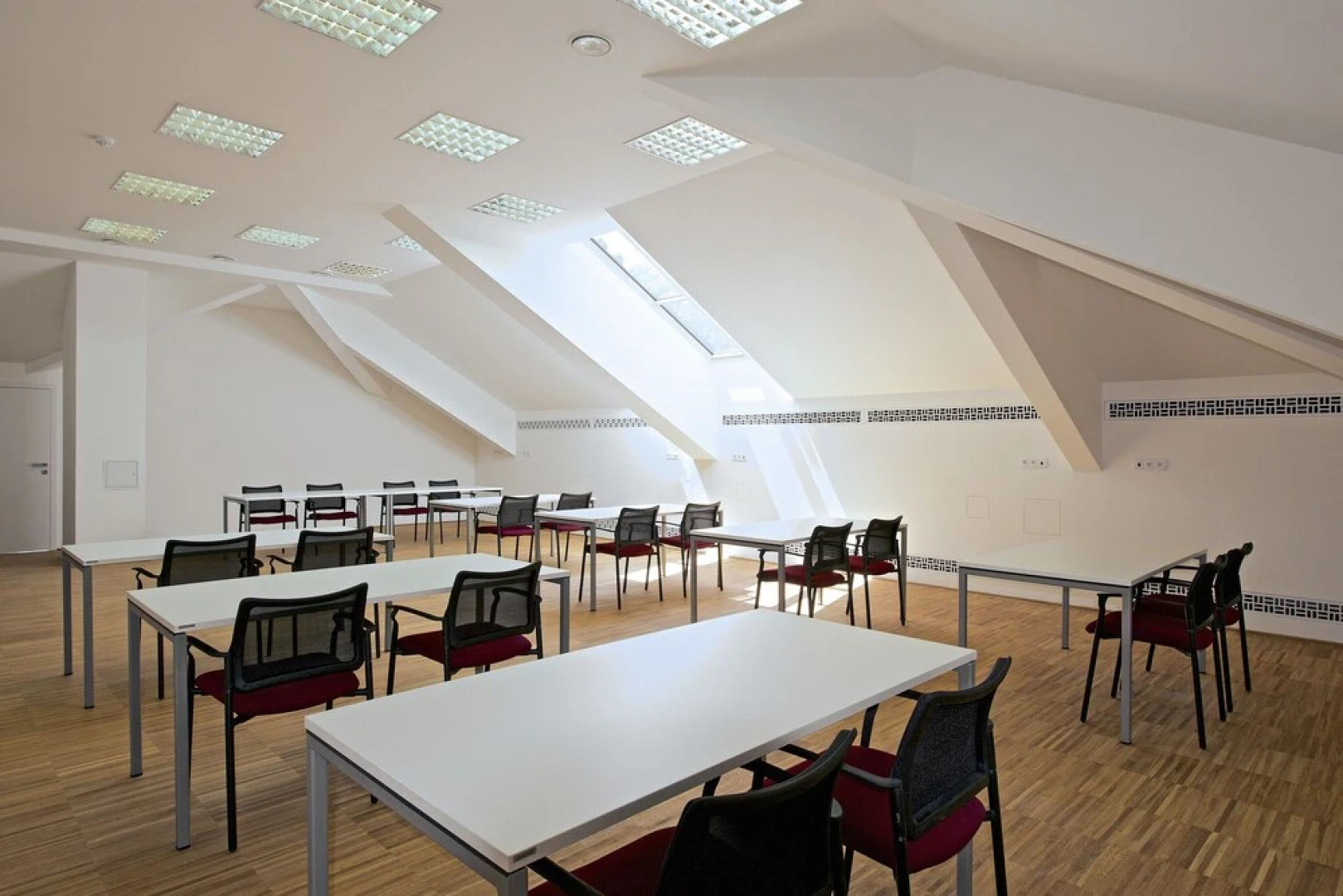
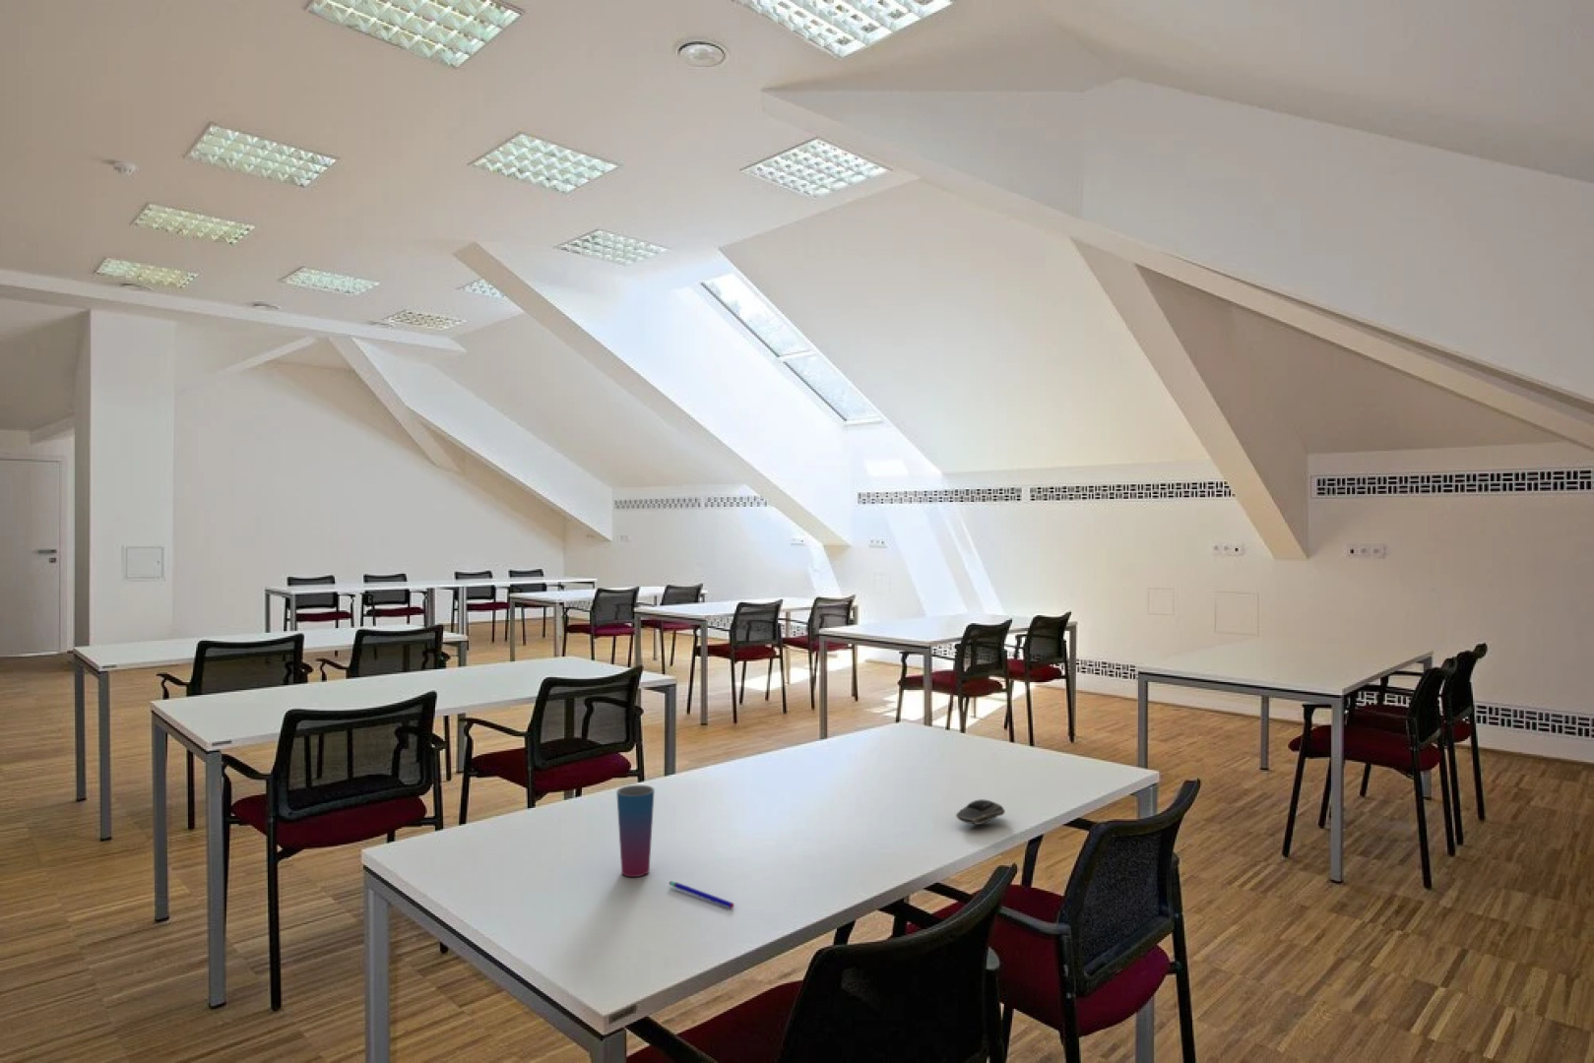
+ computer mouse [955,798,1006,826]
+ pen [668,880,736,910]
+ cup [615,784,655,878]
